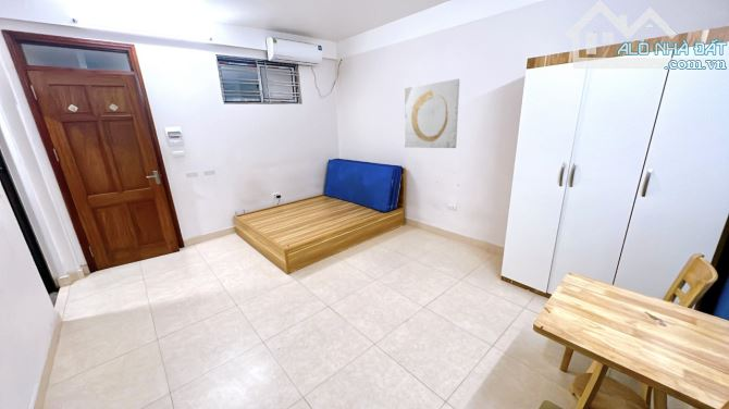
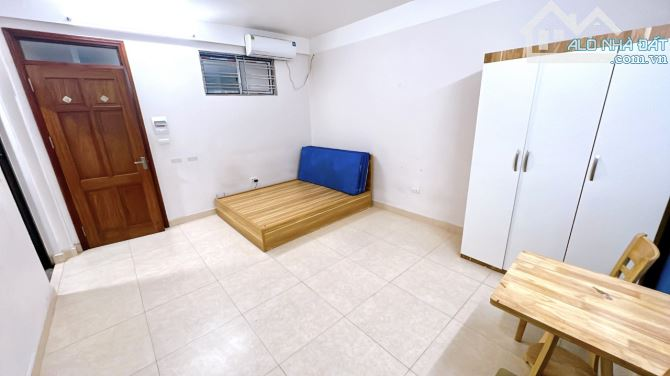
- wall art [404,78,460,149]
